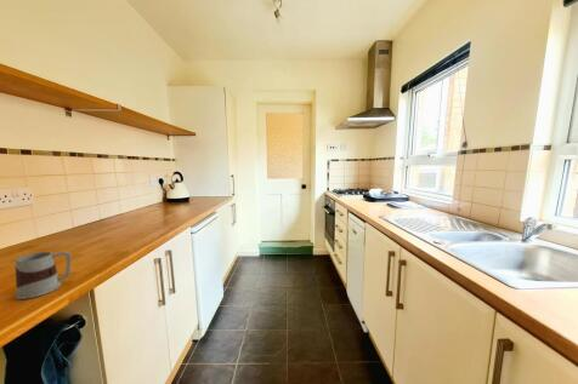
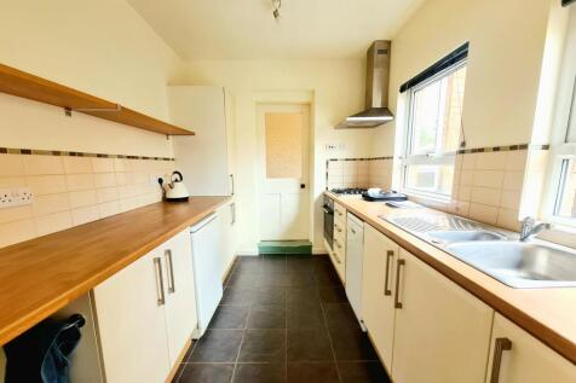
- mug [13,251,73,300]
